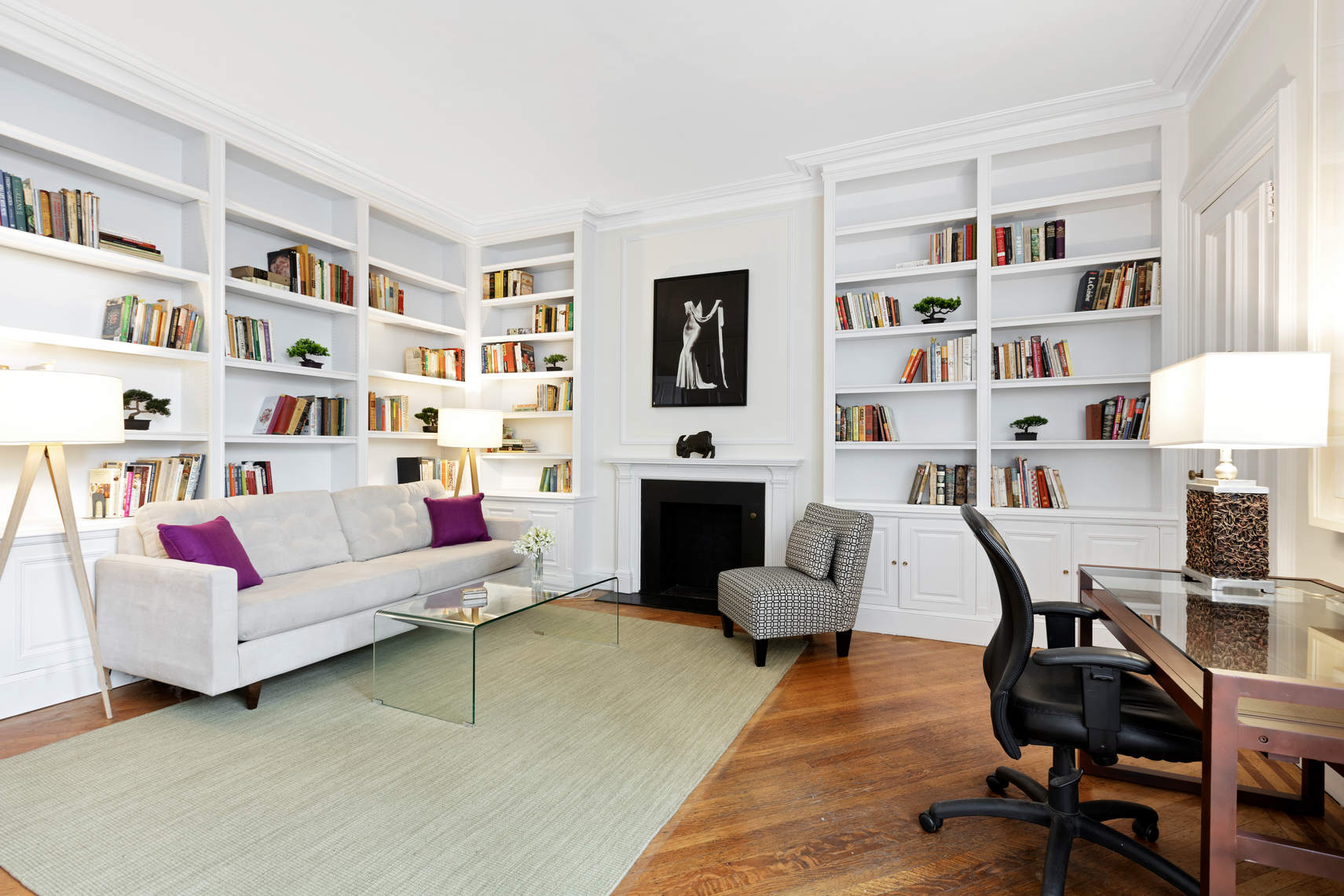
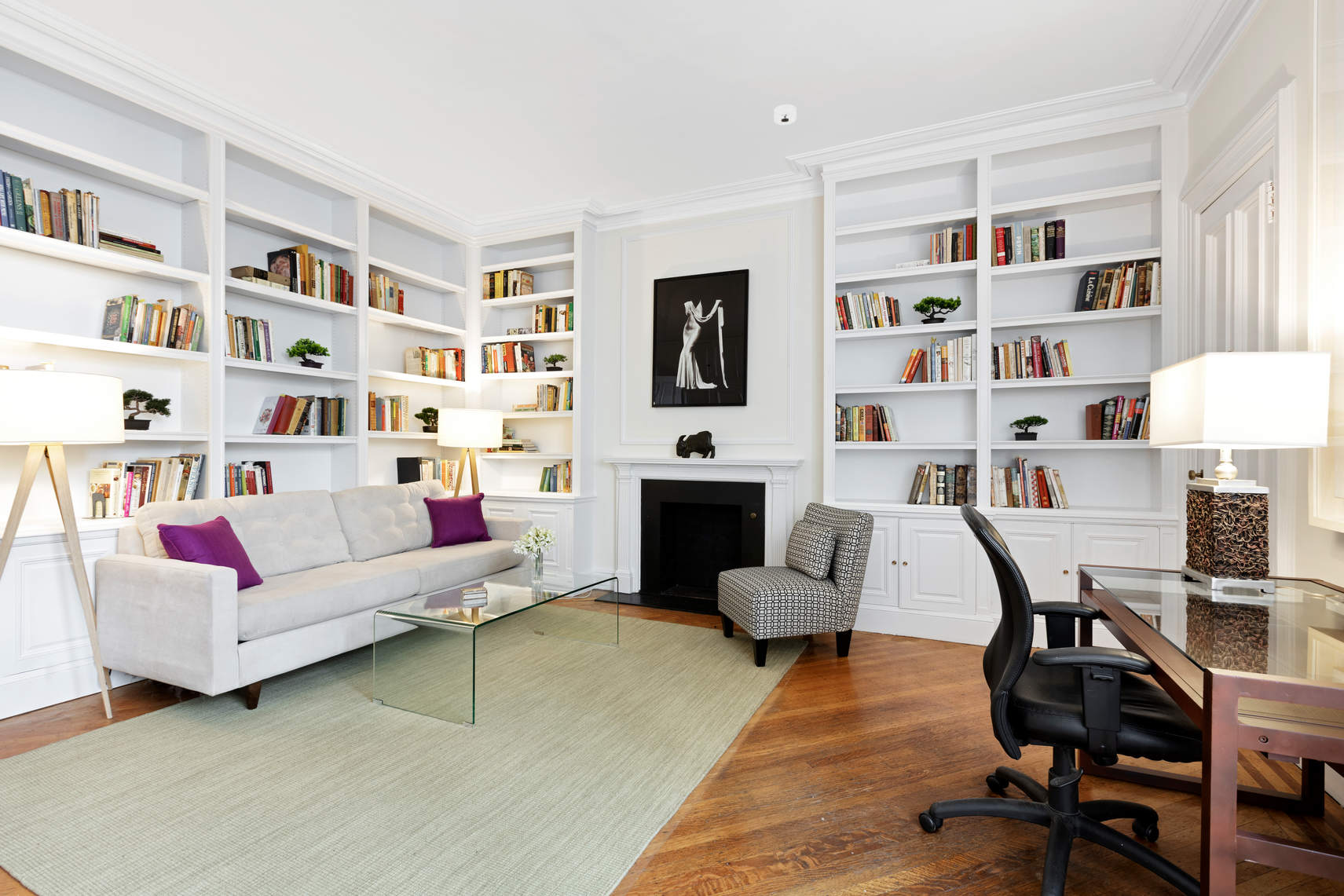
+ smoke detector [773,104,797,126]
